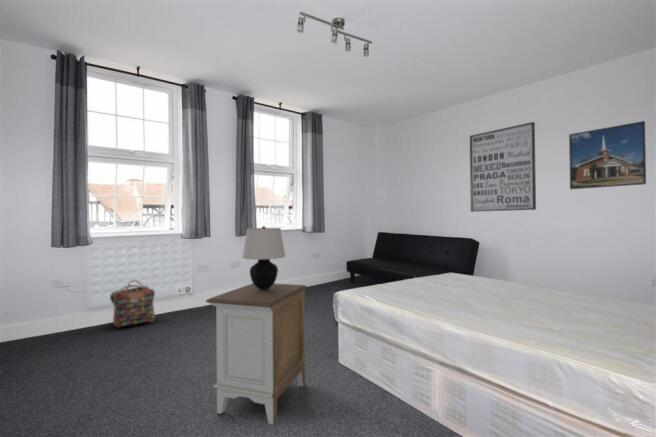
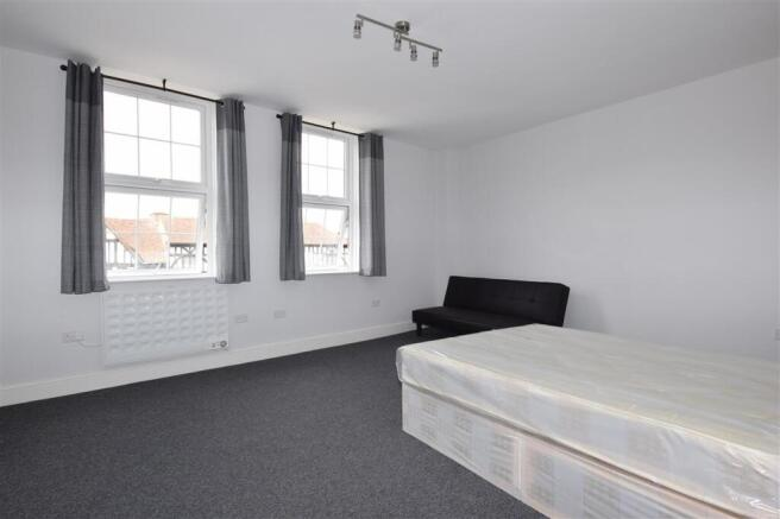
- table lamp [241,225,287,290]
- wall art [469,121,537,213]
- nightstand [205,282,307,425]
- backpack [109,279,156,329]
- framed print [568,120,647,190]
